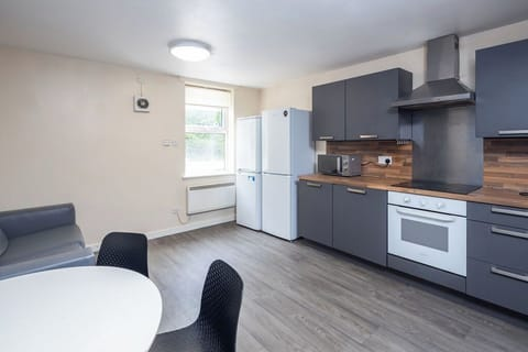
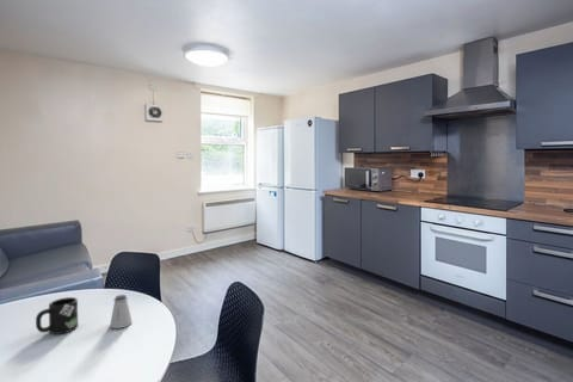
+ saltshaker [109,294,134,329]
+ mug [35,296,79,335]
